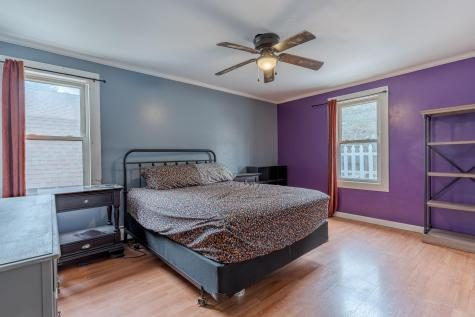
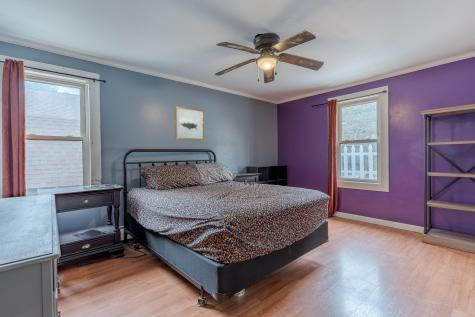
+ wall art [174,105,205,141]
